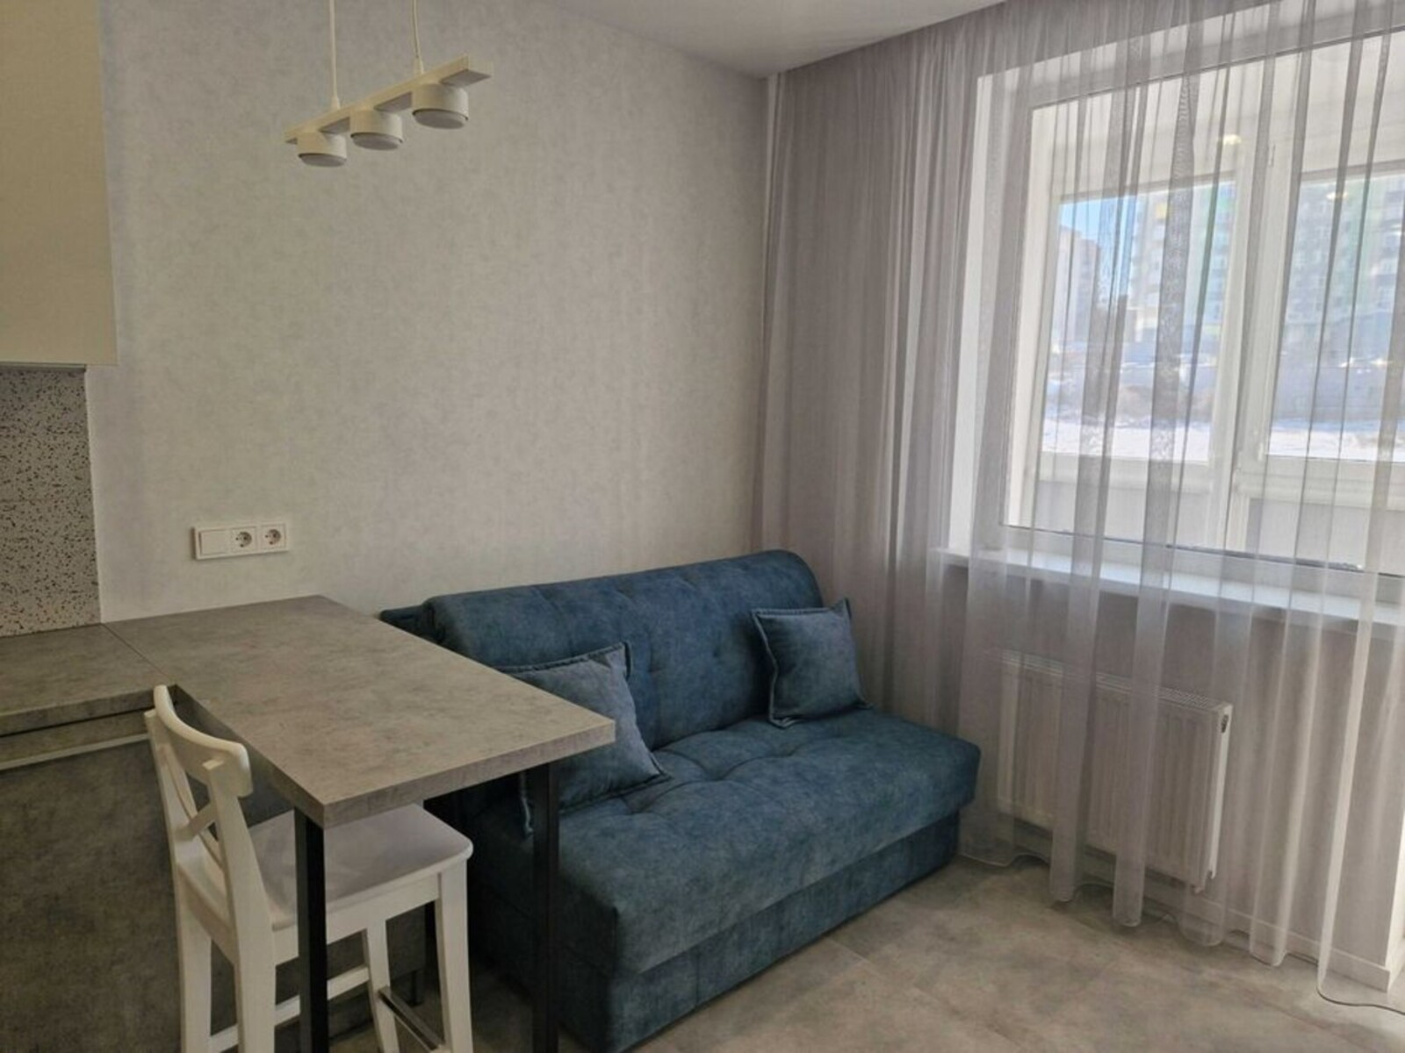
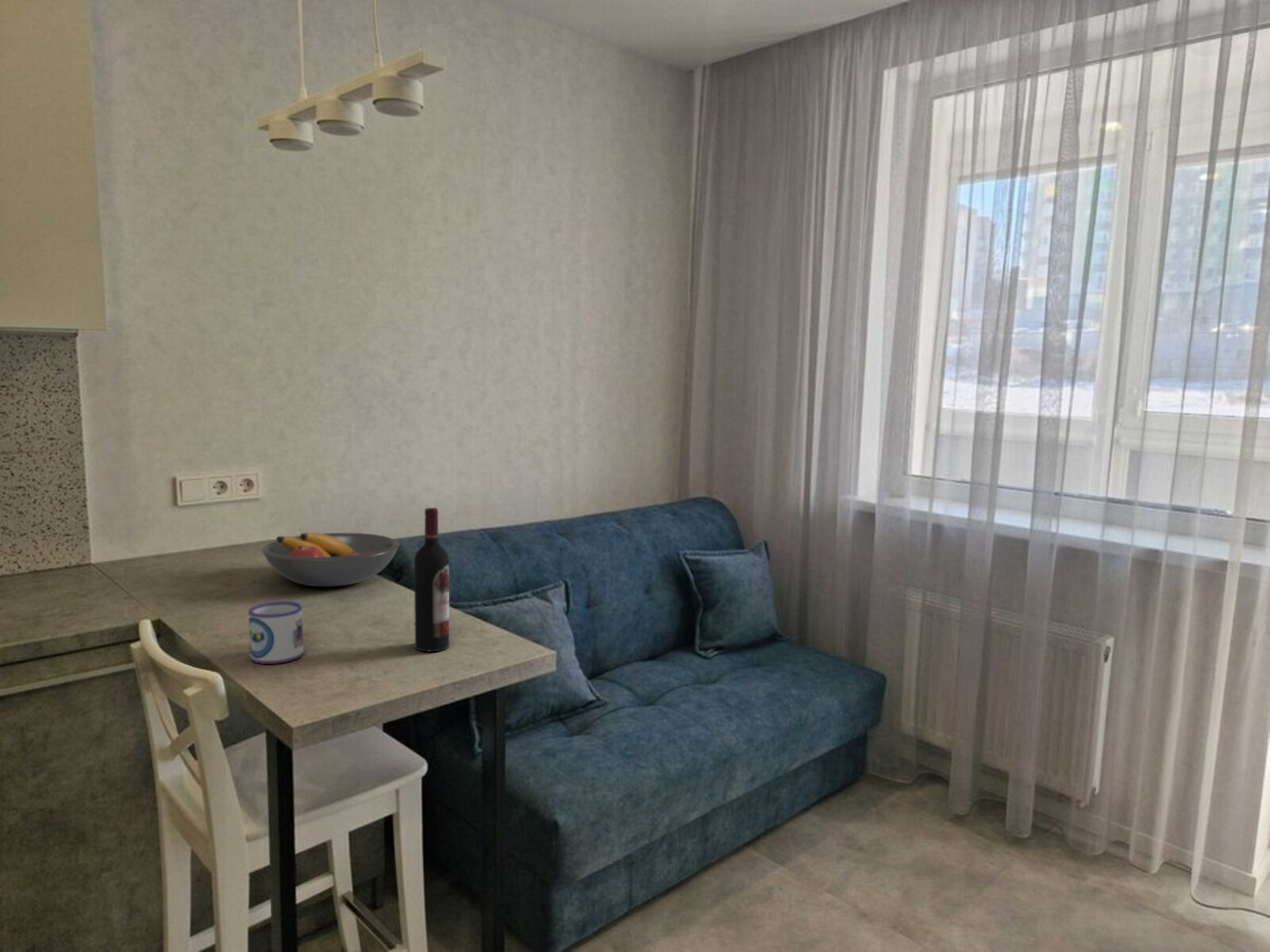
+ mug [248,601,304,665]
+ wine bottle [414,507,450,652]
+ fruit bowl [260,532,401,588]
